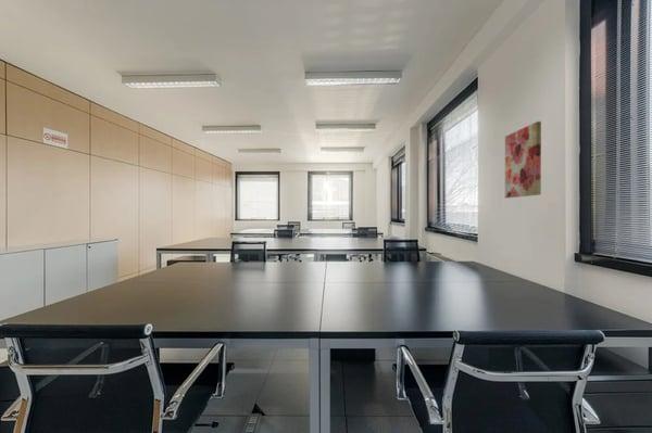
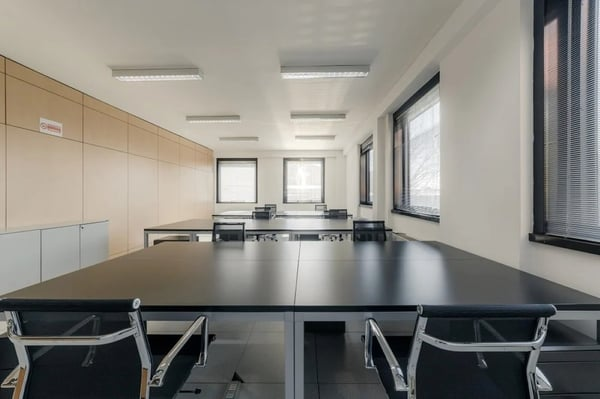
- wall art [504,120,542,199]
